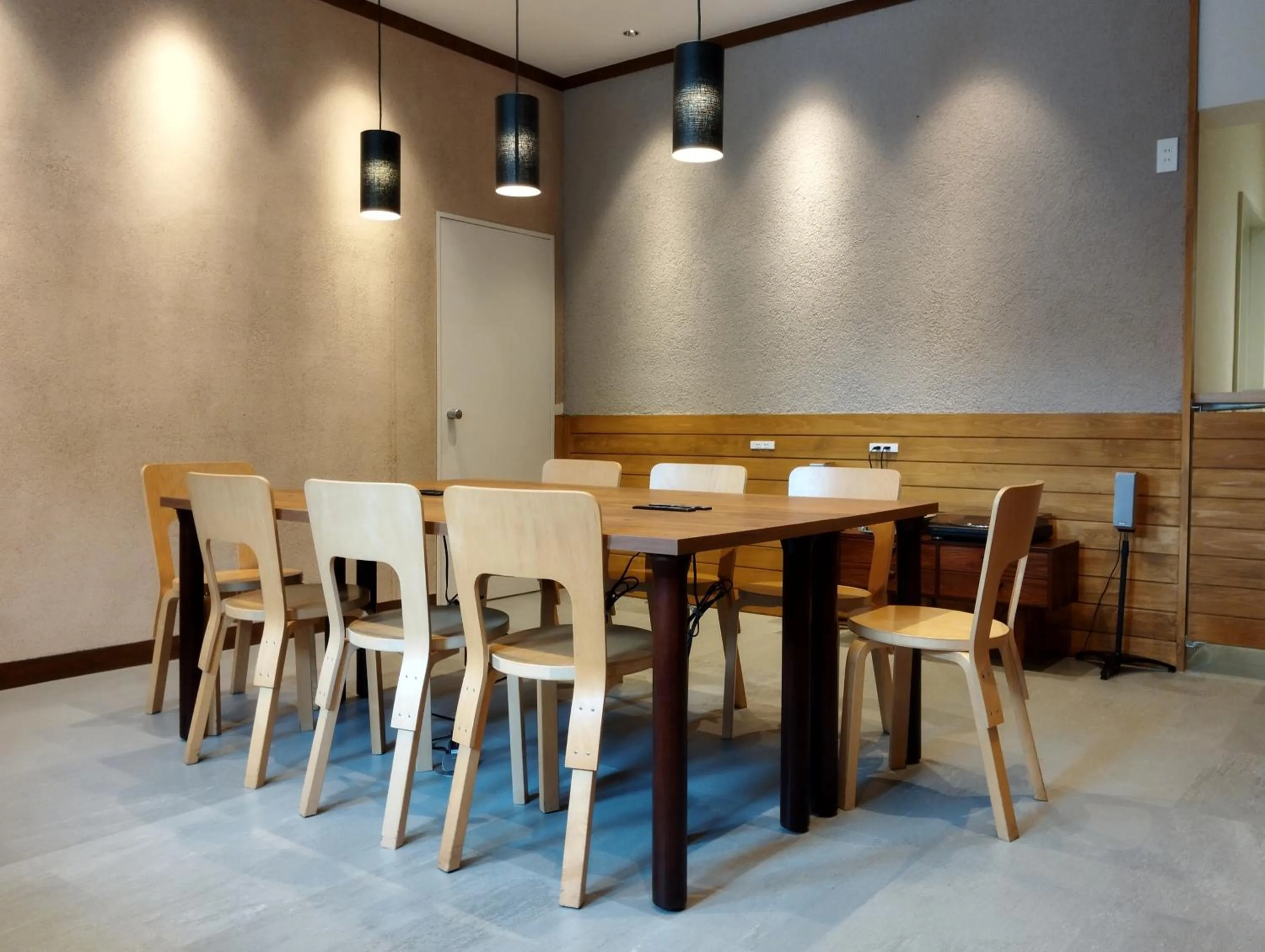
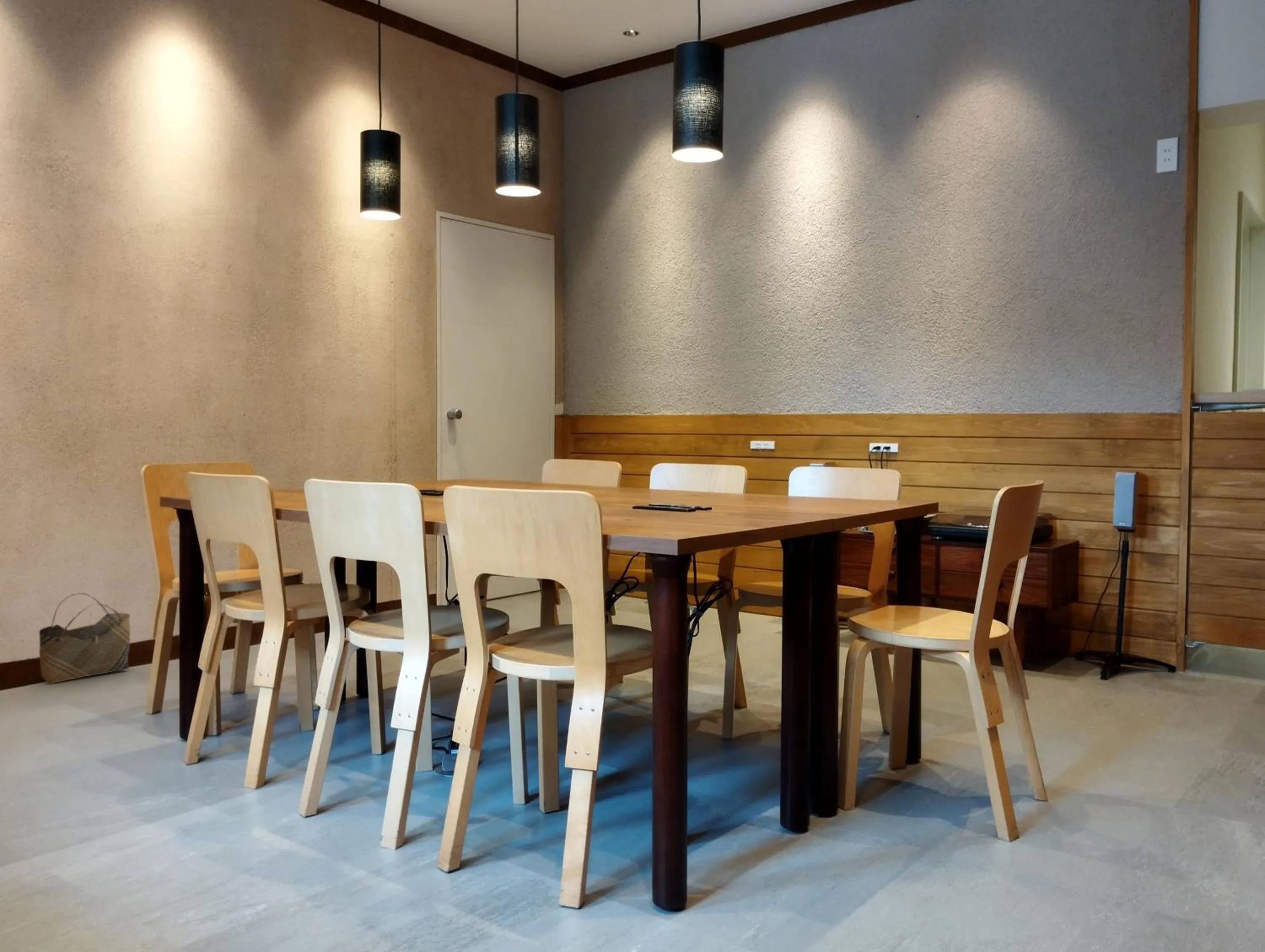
+ basket [39,592,131,685]
